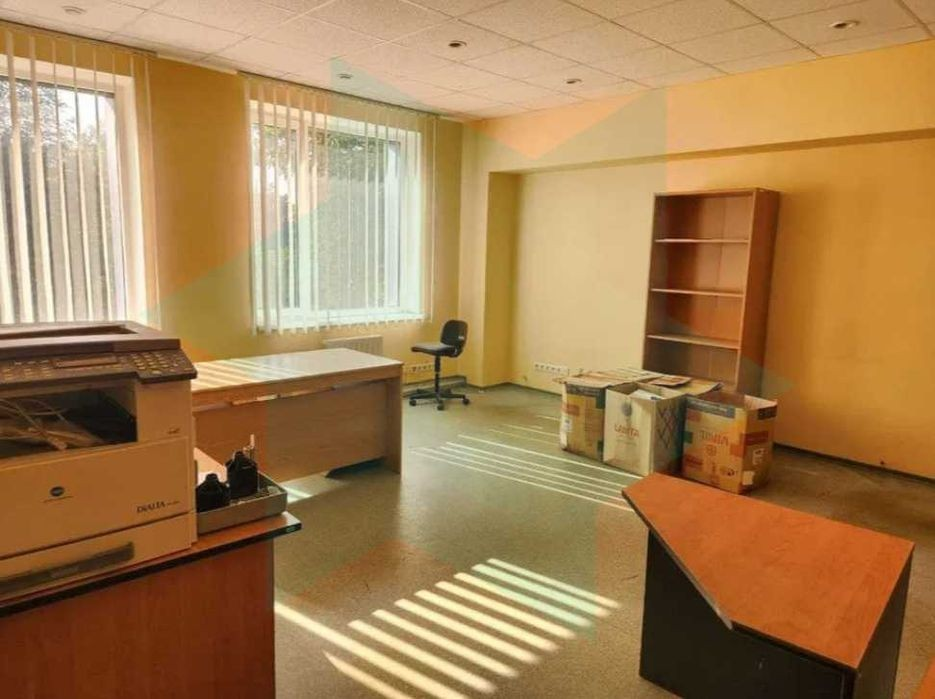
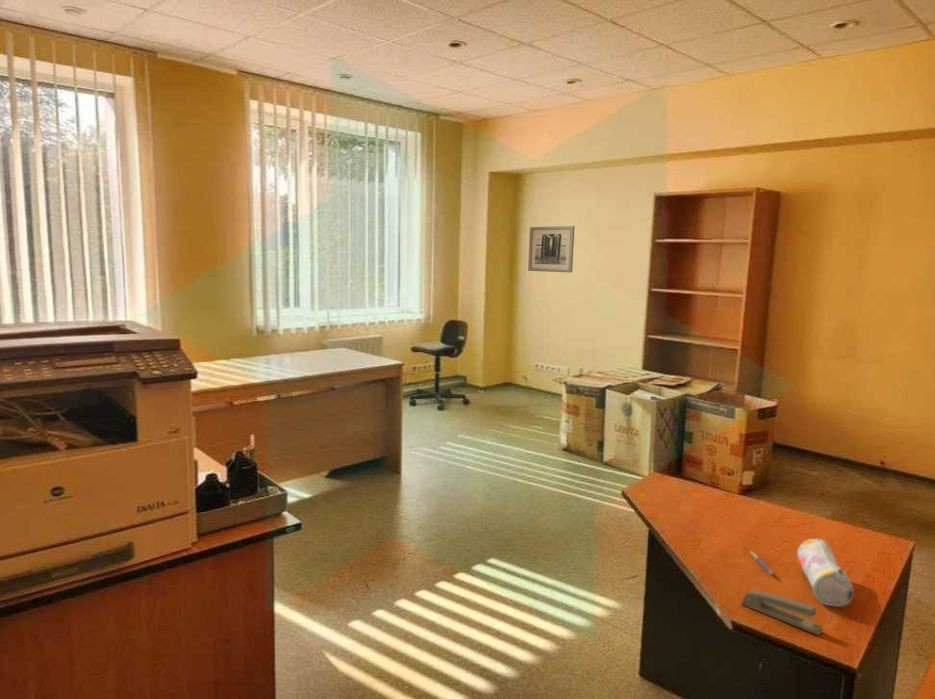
+ pen [749,550,775,576]
+ stapler [740,589,823,636]
+ wall art [527,225,576,274]
+ pencil case [796,538,855,608]
